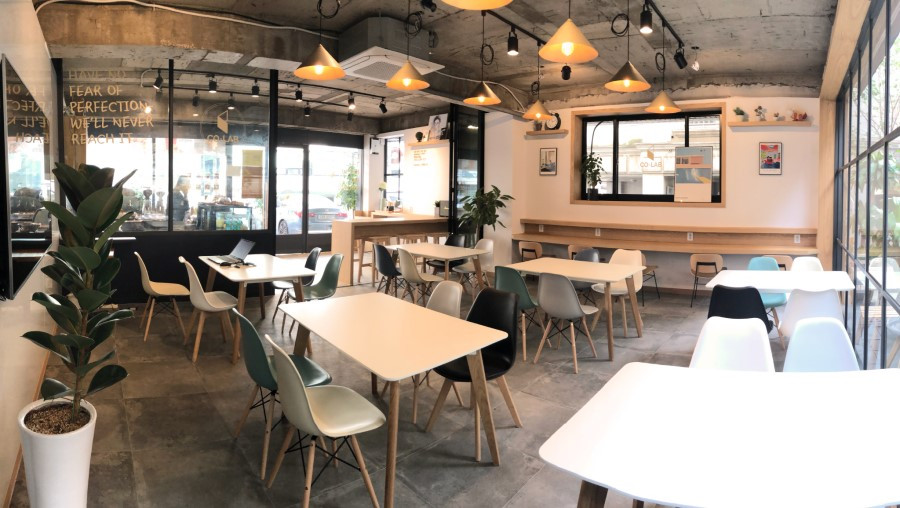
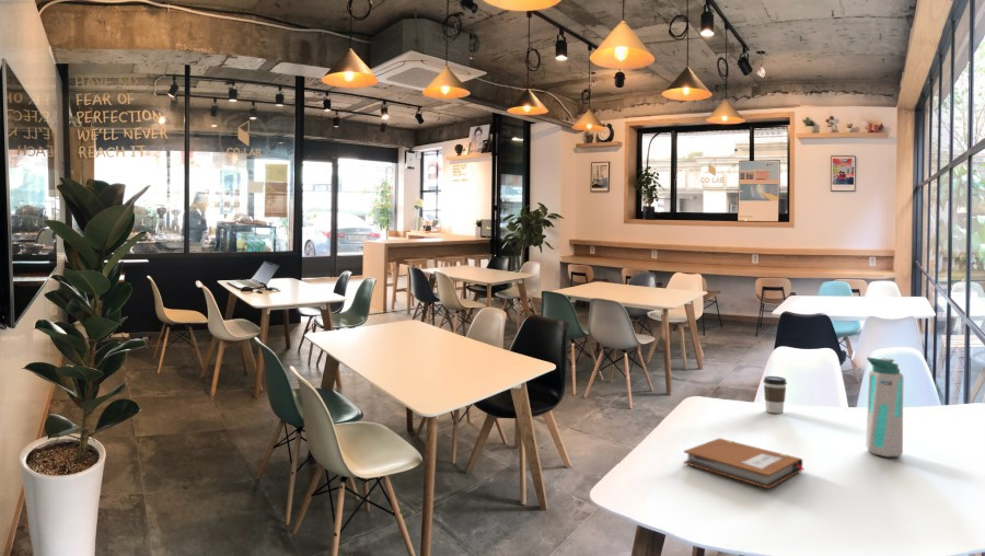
+ water bottle [865,356,904,457]
+ coffee cup [763,375,788,415]
+ notebook [683,437,806,489]
